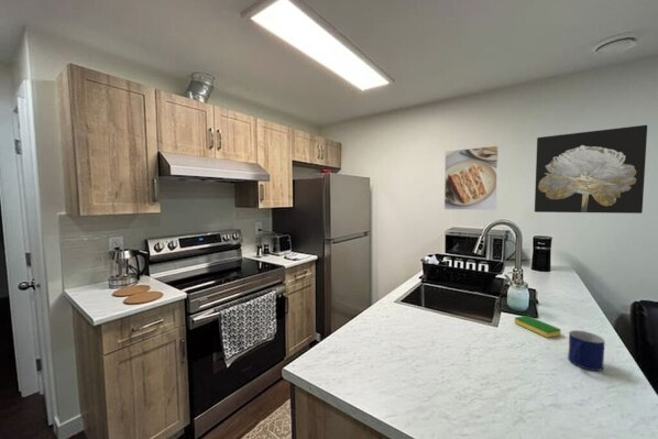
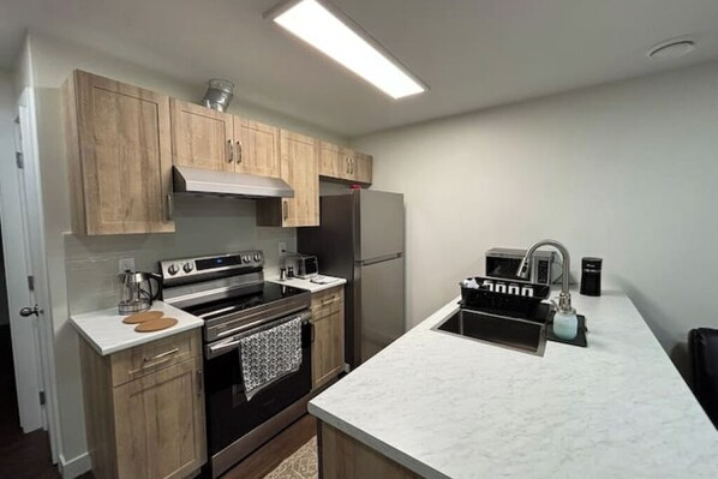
- dish sponge [514,315,562,339]
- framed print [443,144,500,211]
- mug [567,329,606,372]
- wall art [534,124,648,215]
